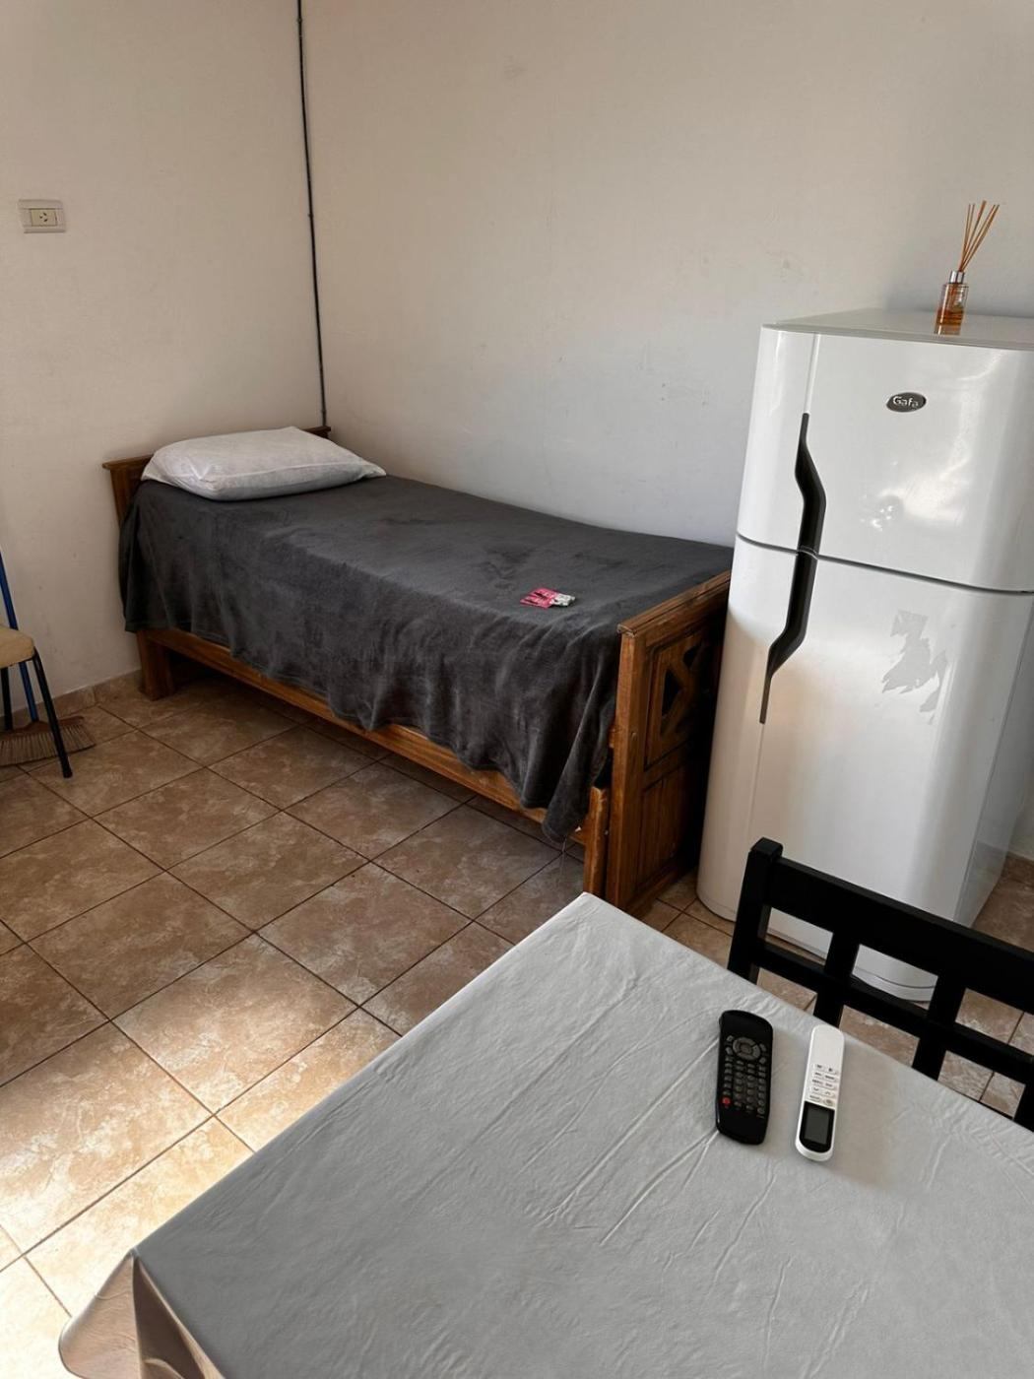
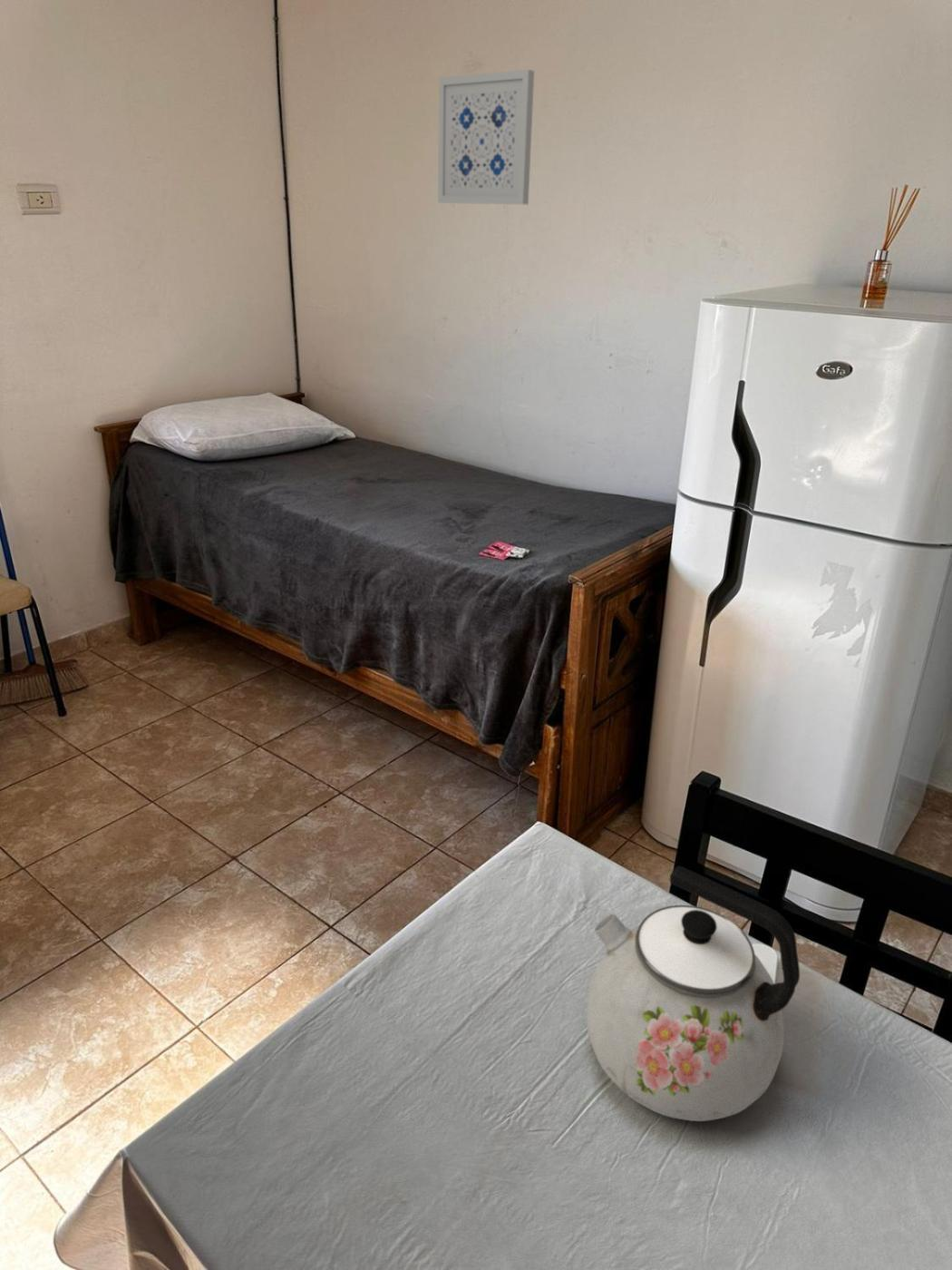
+ kettle [586,865,801,1122]
+ wall art [437,69,535,205]
